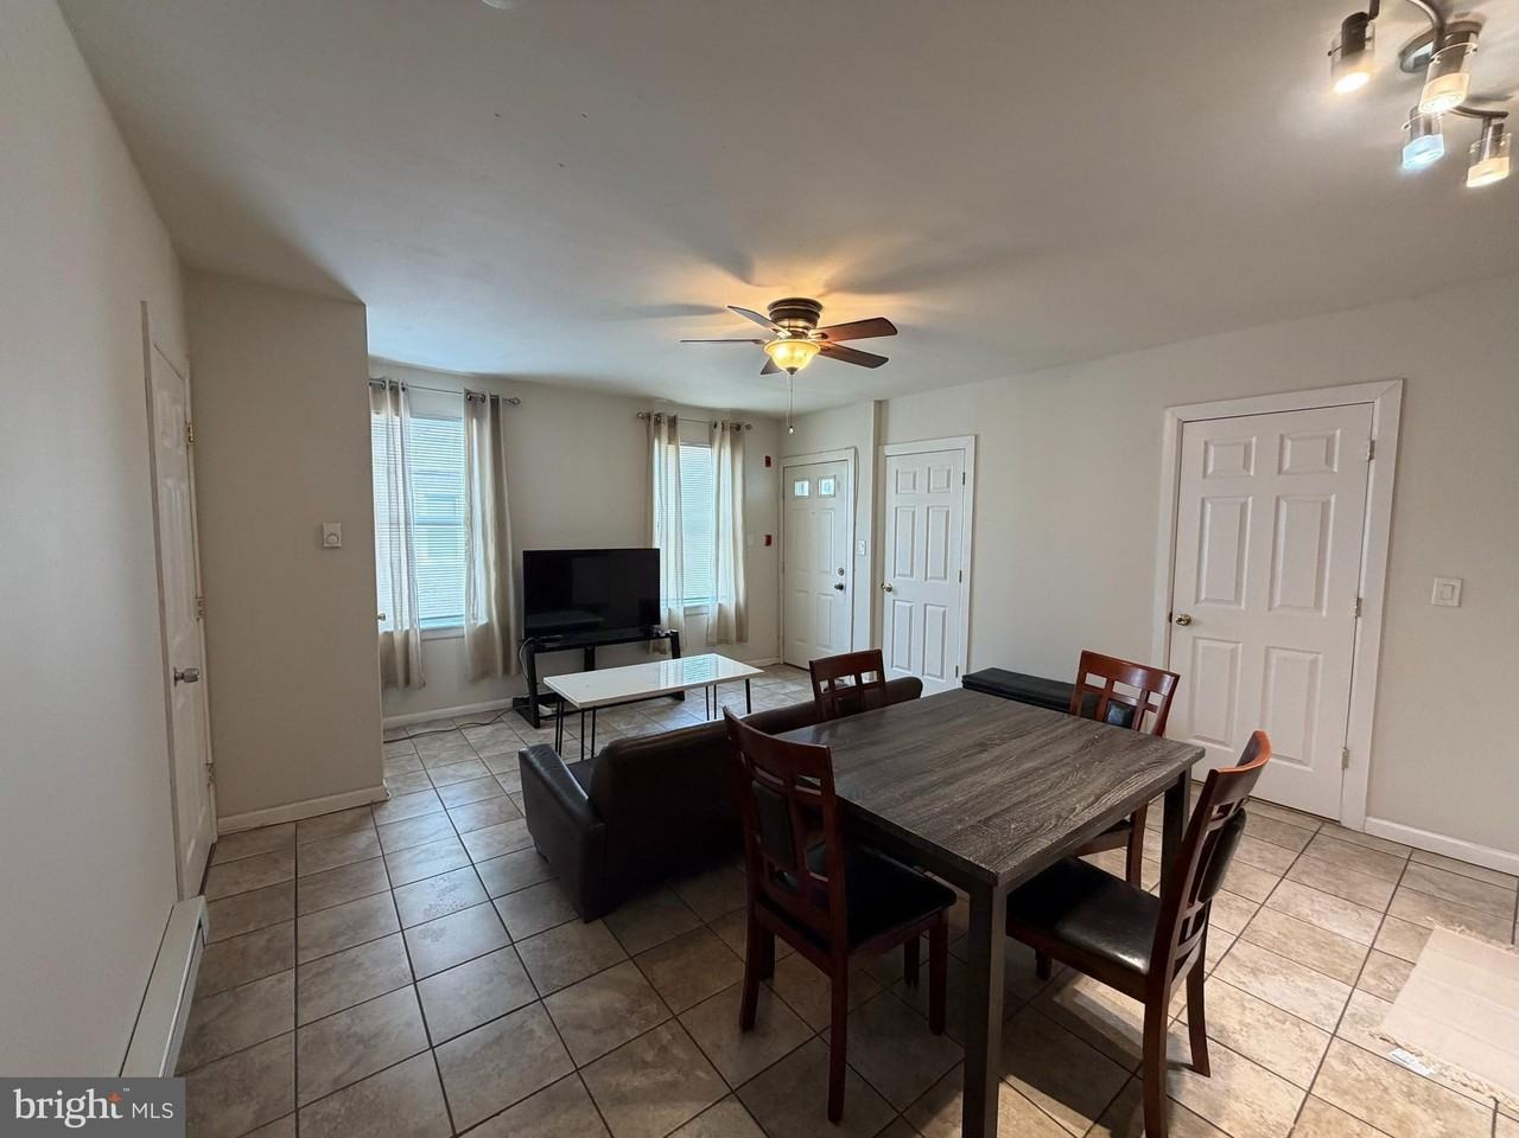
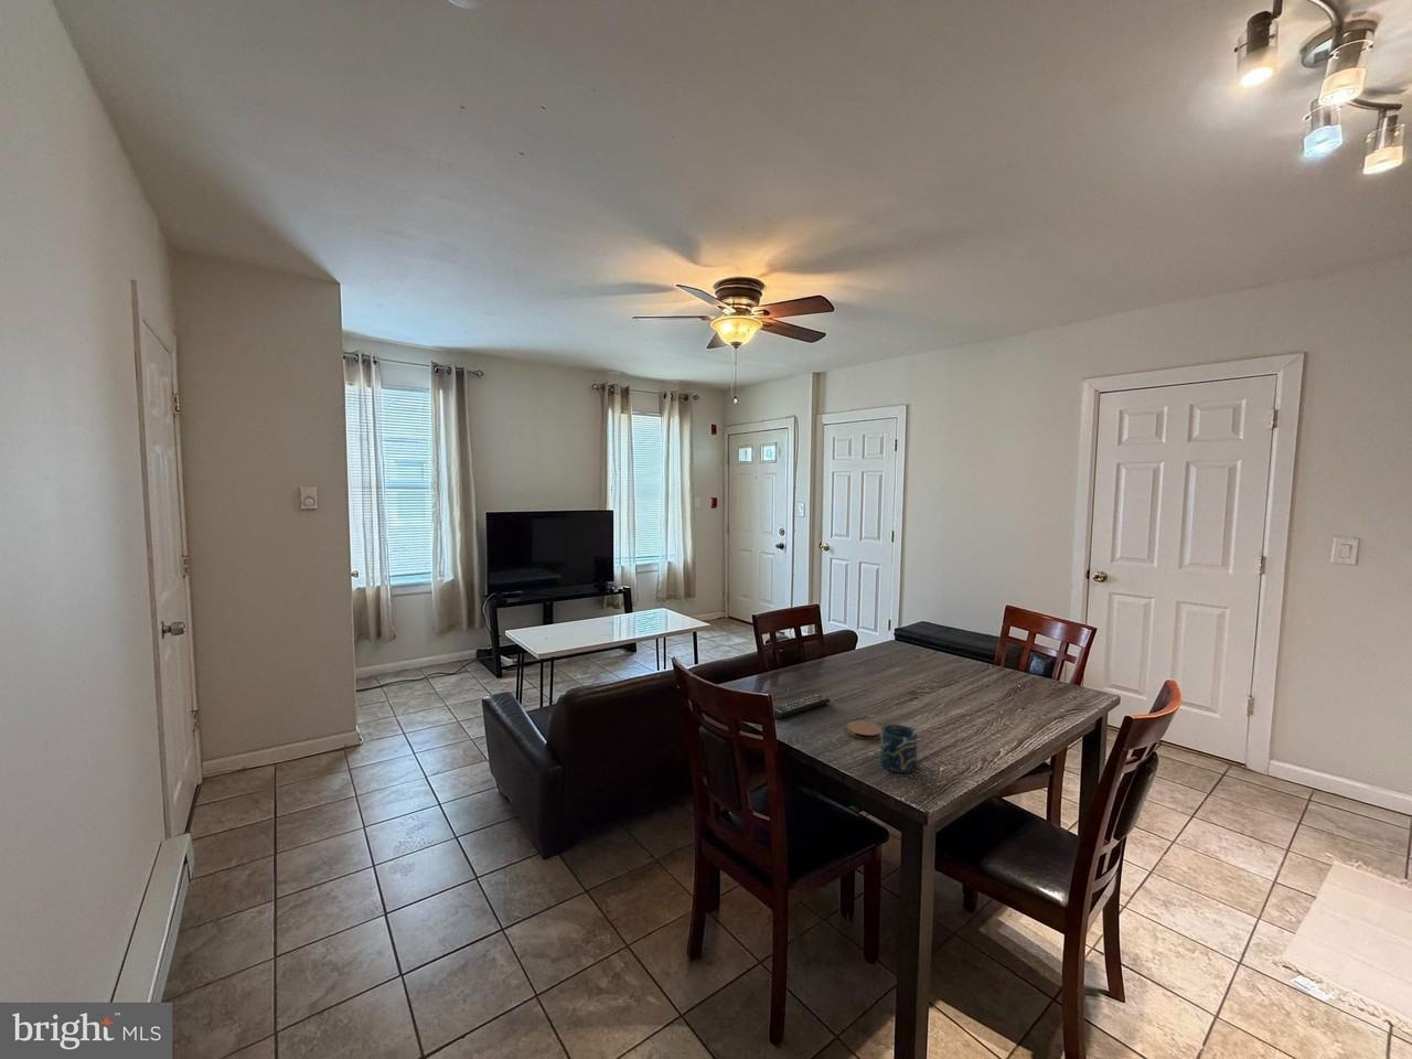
+ coaster [846,720,882,740]
+ remote control [773,693,831,720]
+ cup [879,724,918,774]
